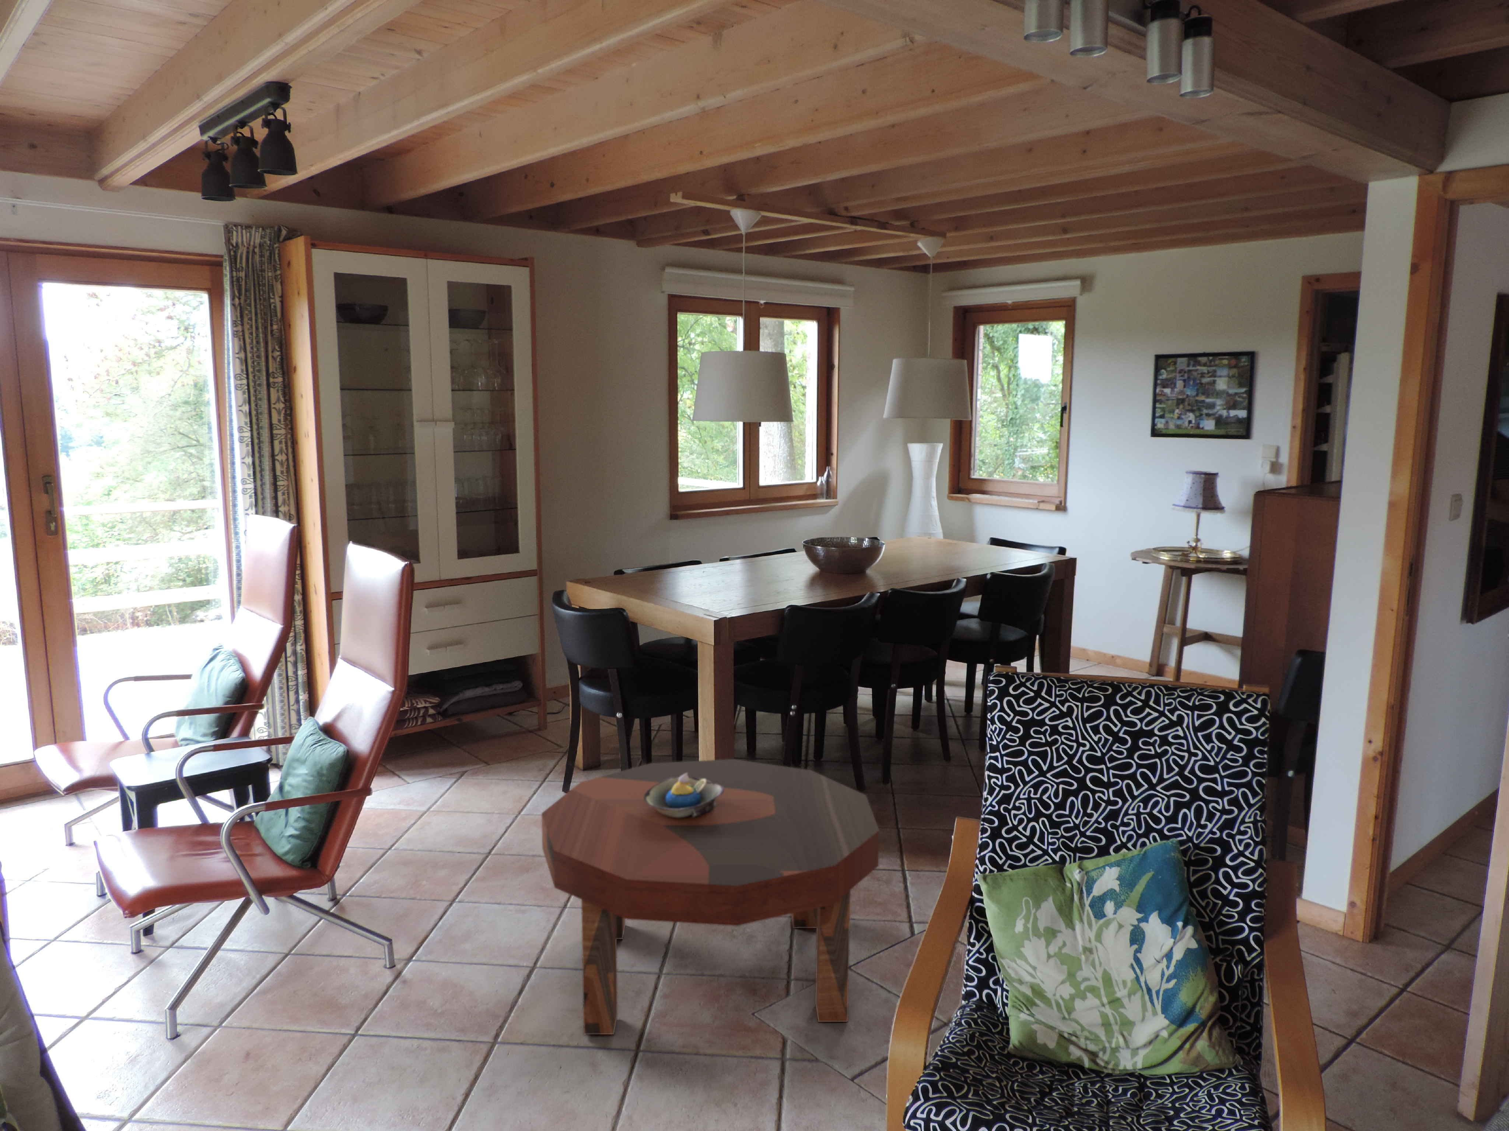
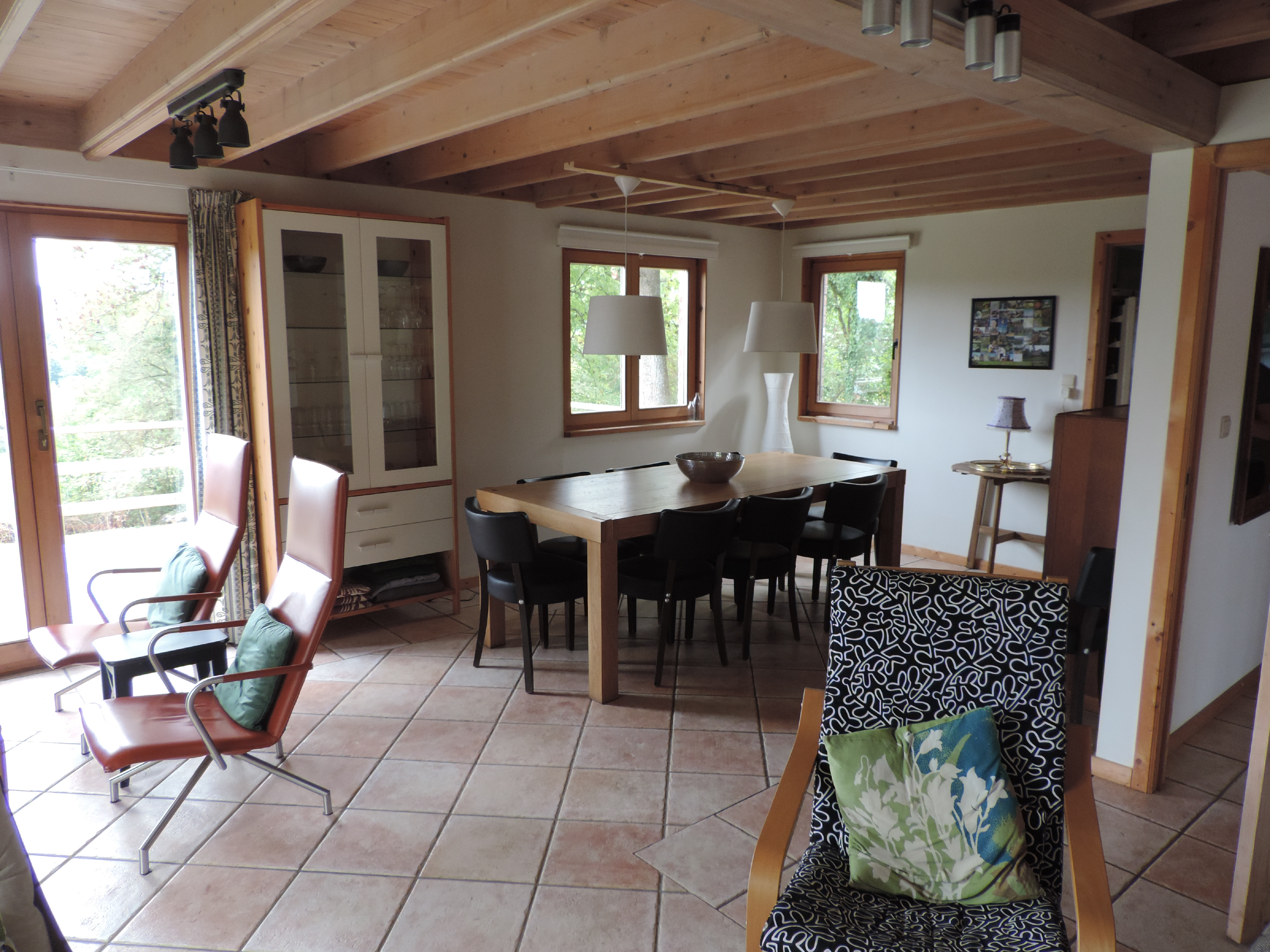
- coffee table [541,759,879,1035]
- decorative bowl [644,773,724,817]
